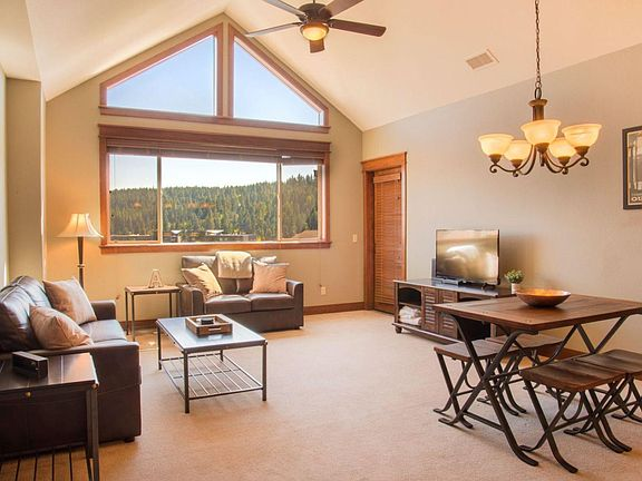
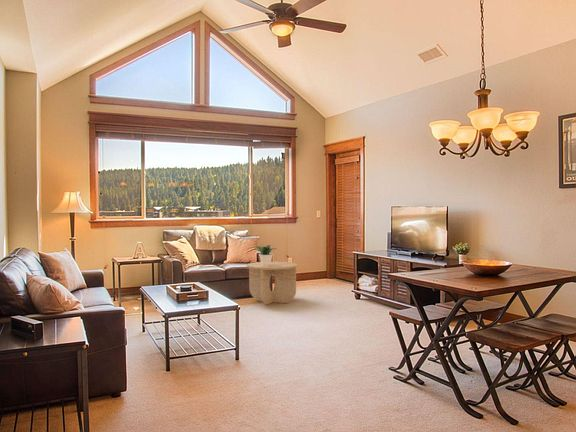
+ potted plant [251,244,277,266]
+ side table [246,261,298,305]
